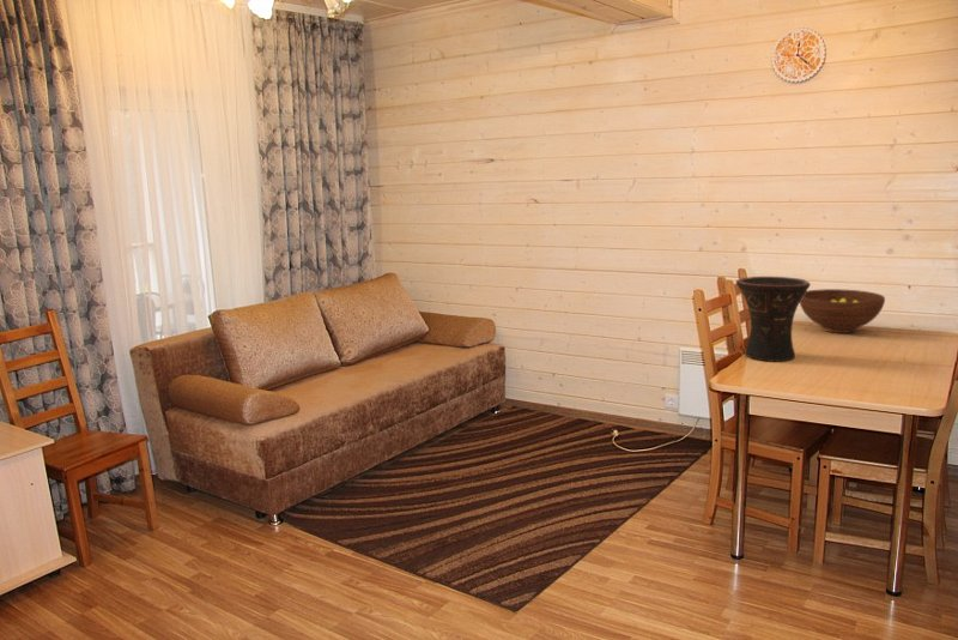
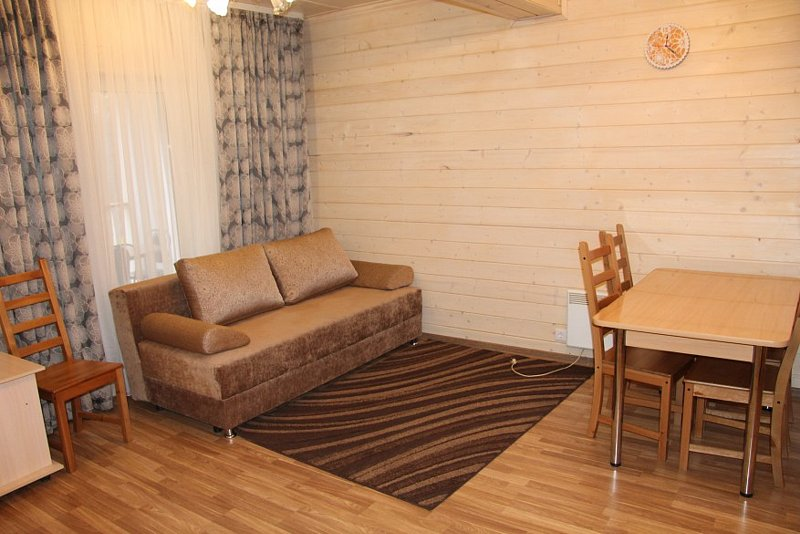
- vase [735,276,812,363]
- fruit bowl [799,288,886,334]
